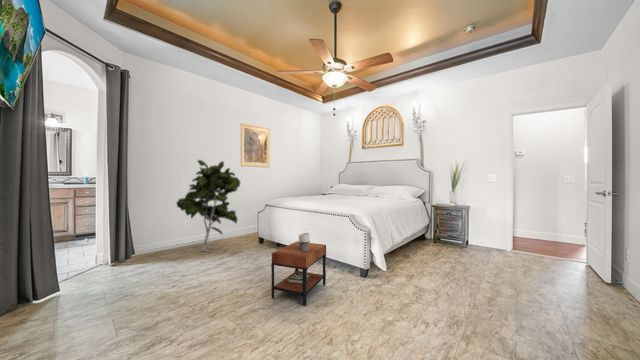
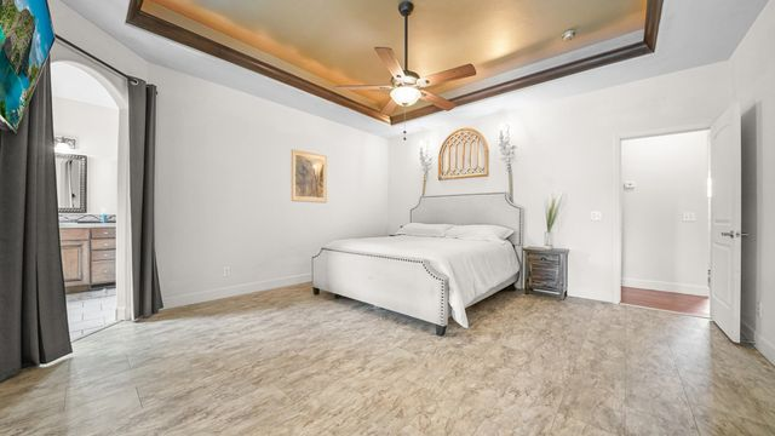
- side table [270,232,327,307]
- indoor plant [175,159,242,253]
